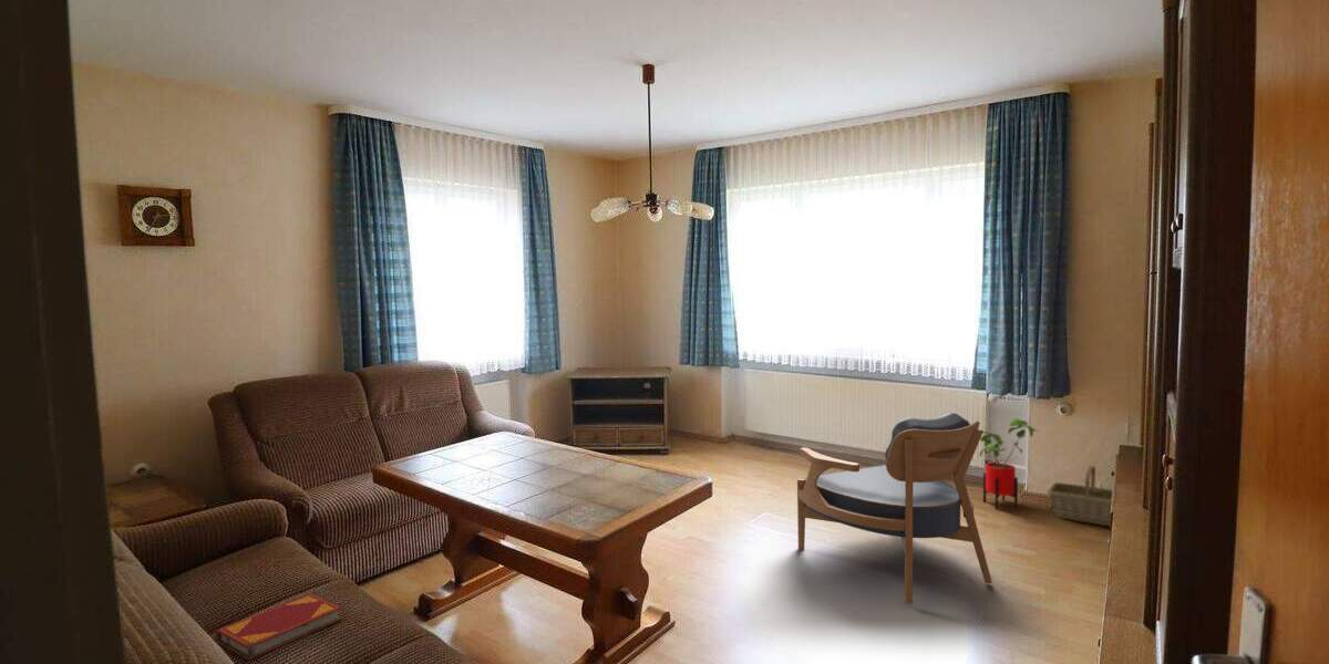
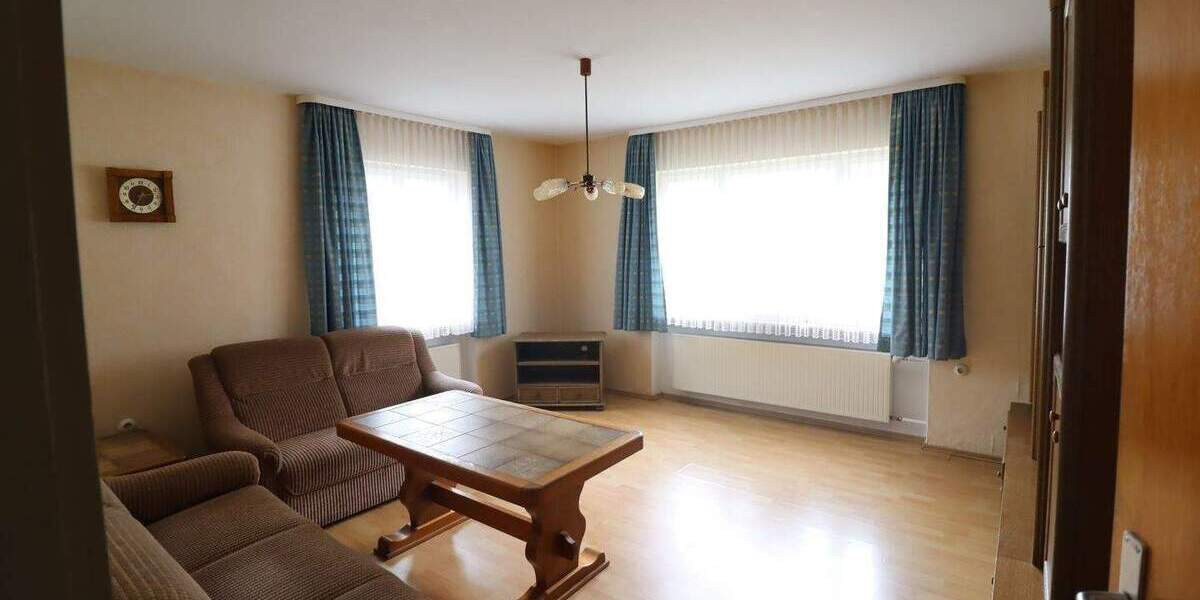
- house plant [979,417,1039,510]
- basket [1047,465,1113,528]
- armchair [796,412,993,605]
- hardback book [215,593,344,662]
